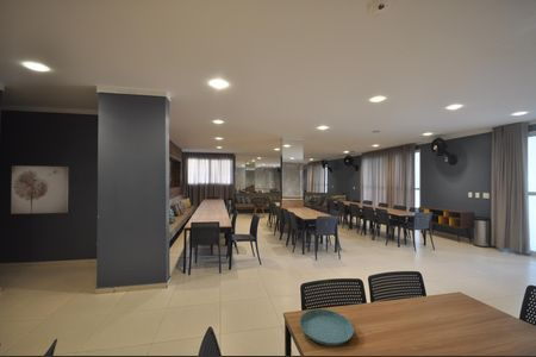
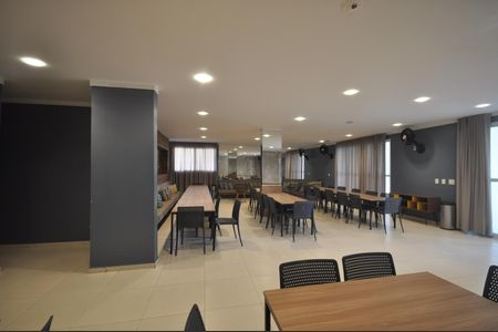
- saucer [299,308,355,346]
- wall art [10,164,69,215]
